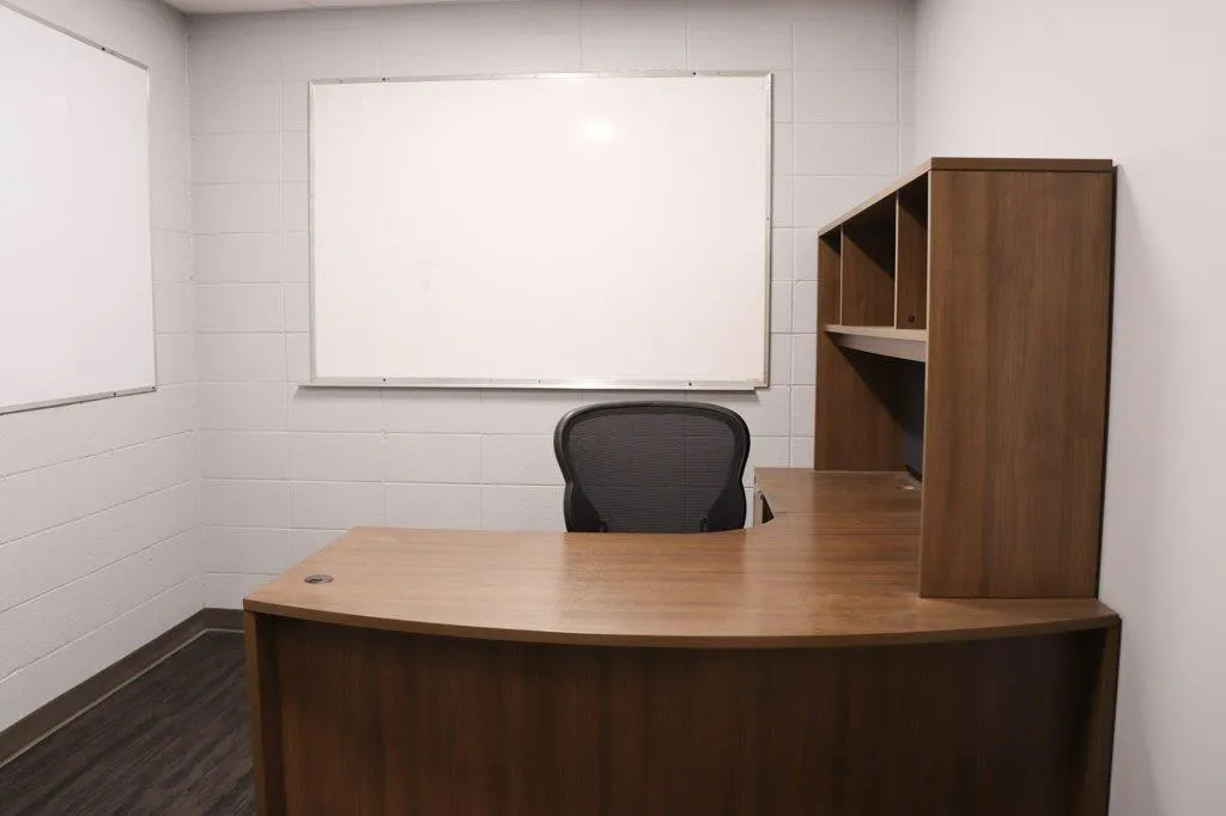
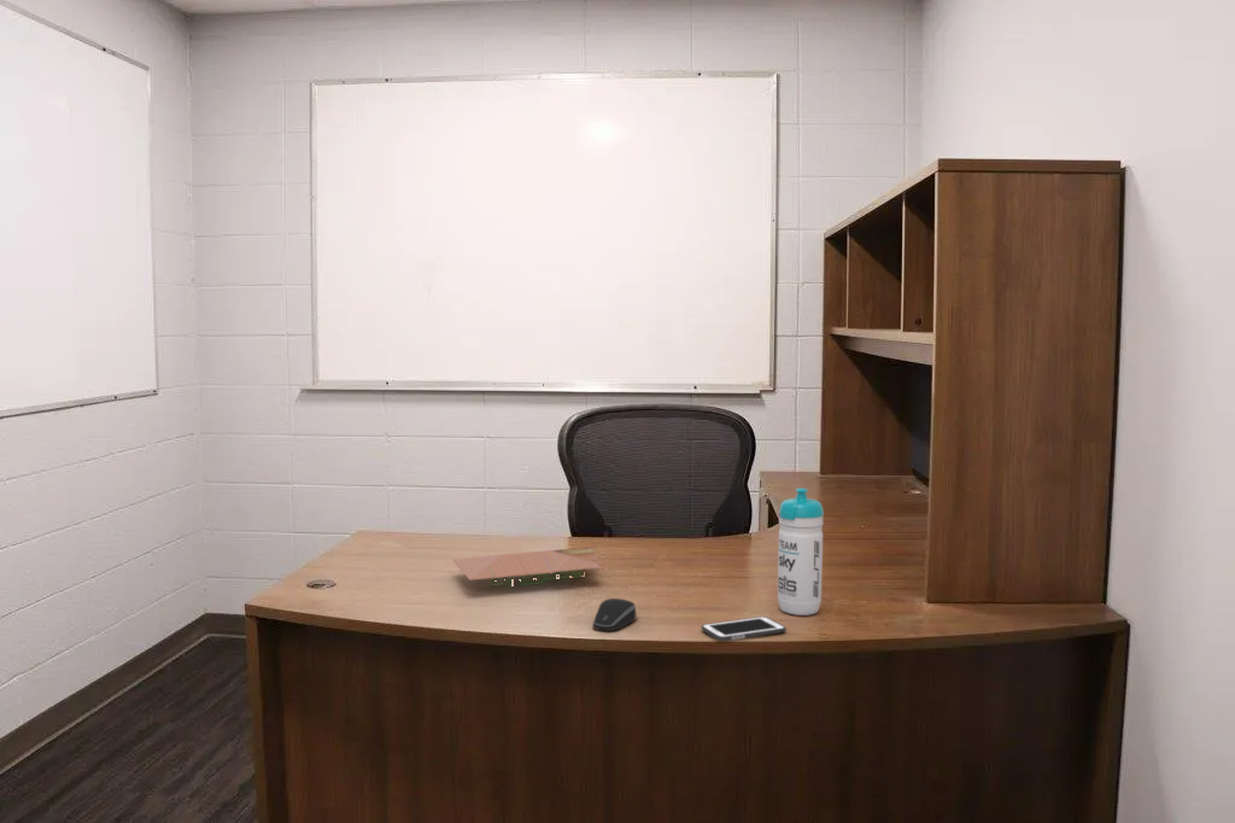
+ cell phone [701,615,788,642]
+ water bottle [777,486,825,617]
+ document tray [451,545,604,586]
+ computer mouse [592,597,637,632]
